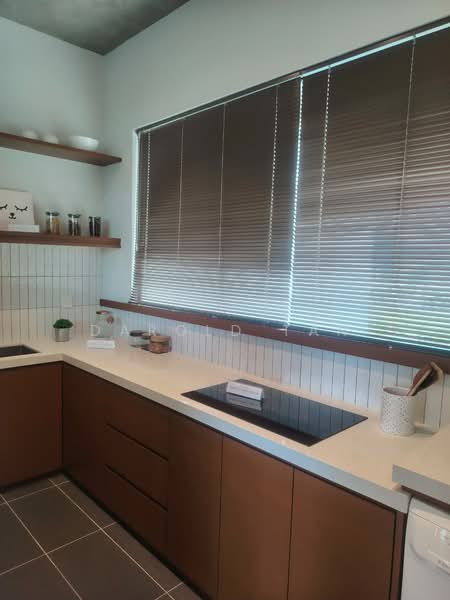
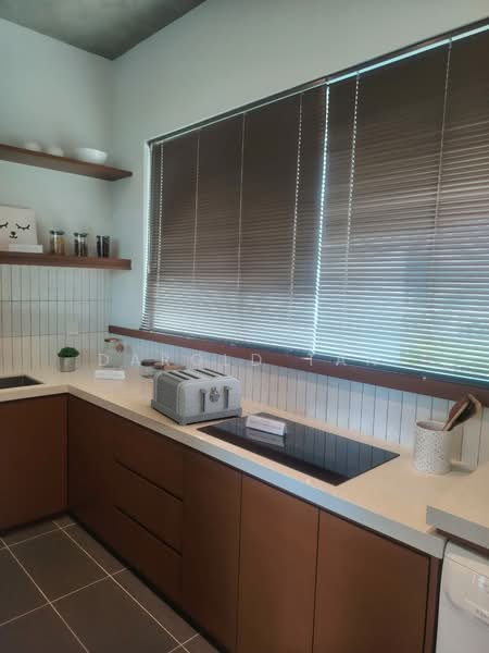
+ toaster [150,367,243,428]
